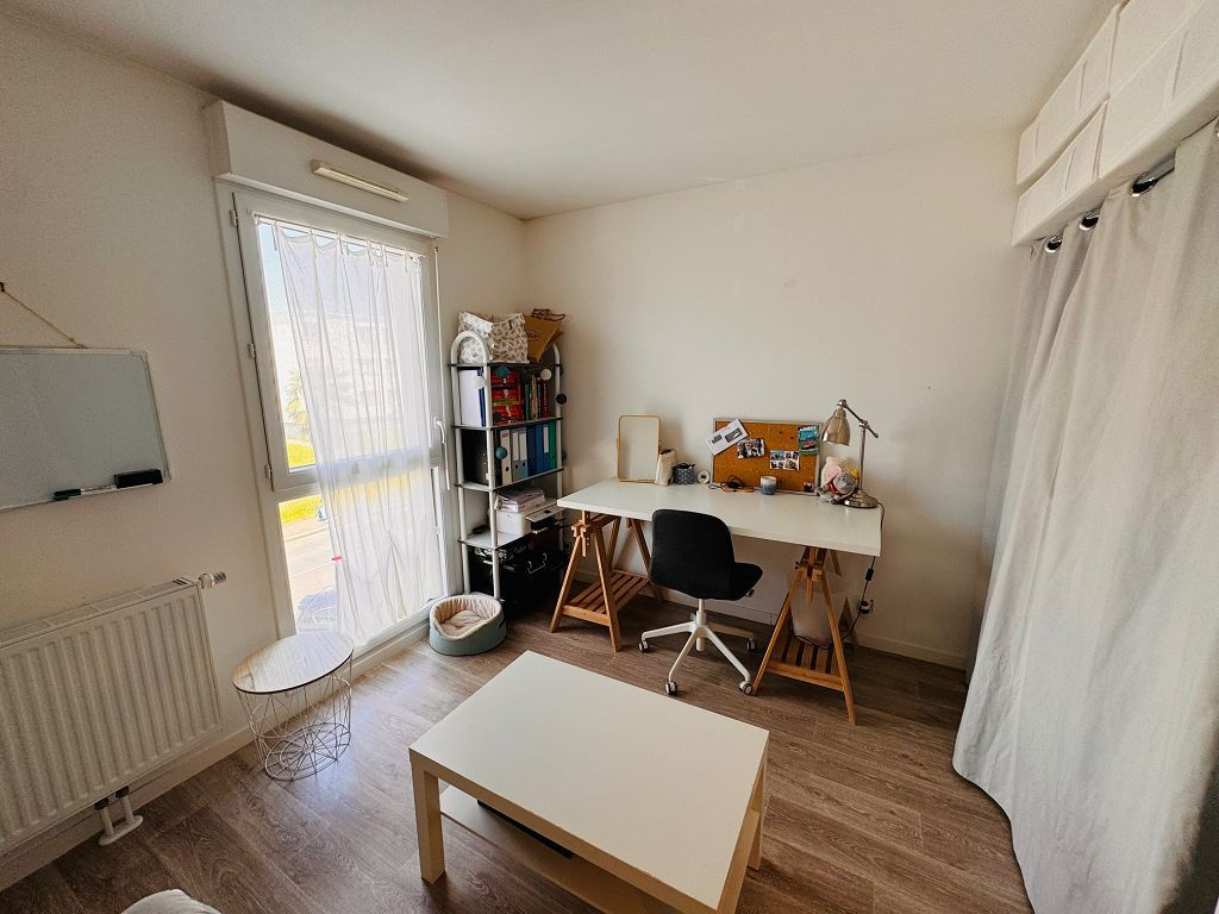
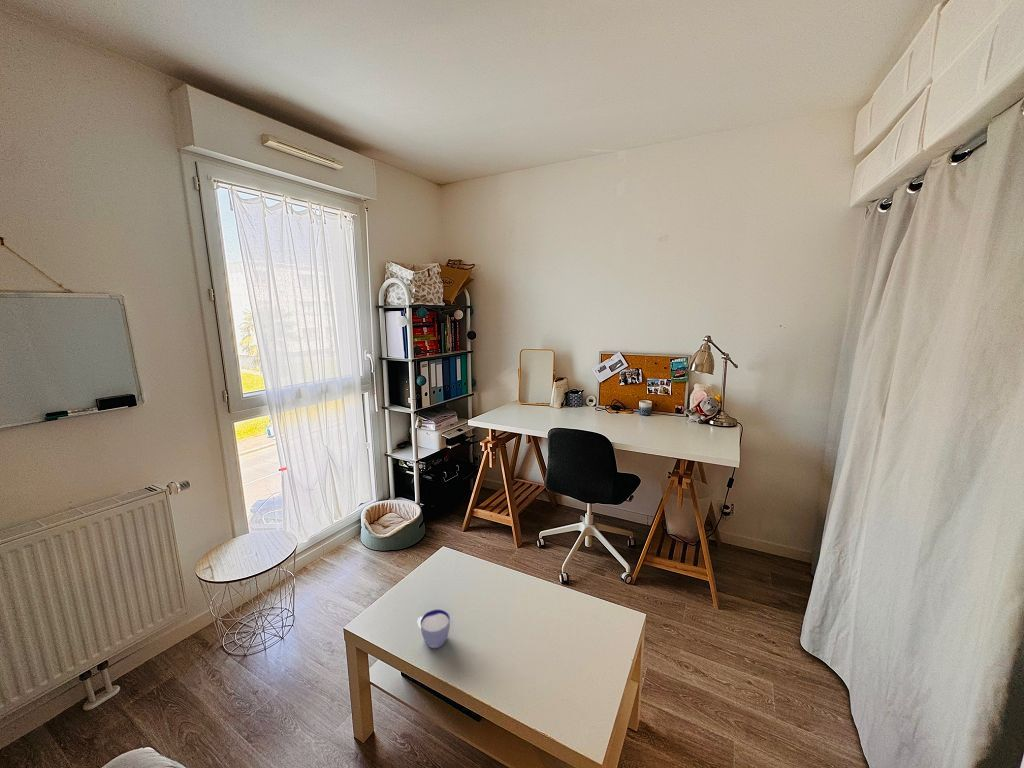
+ cup [417,608,451,649]
